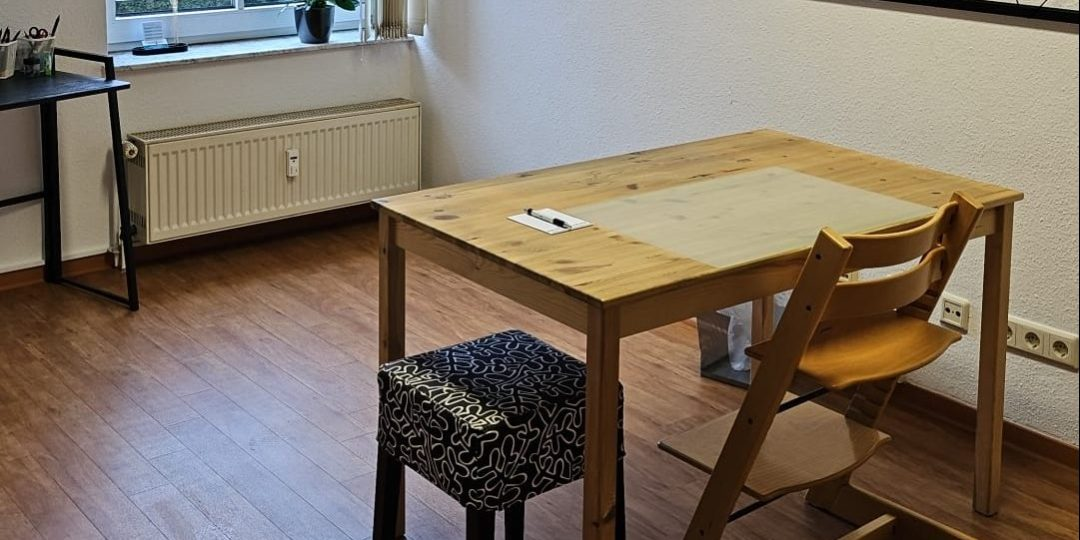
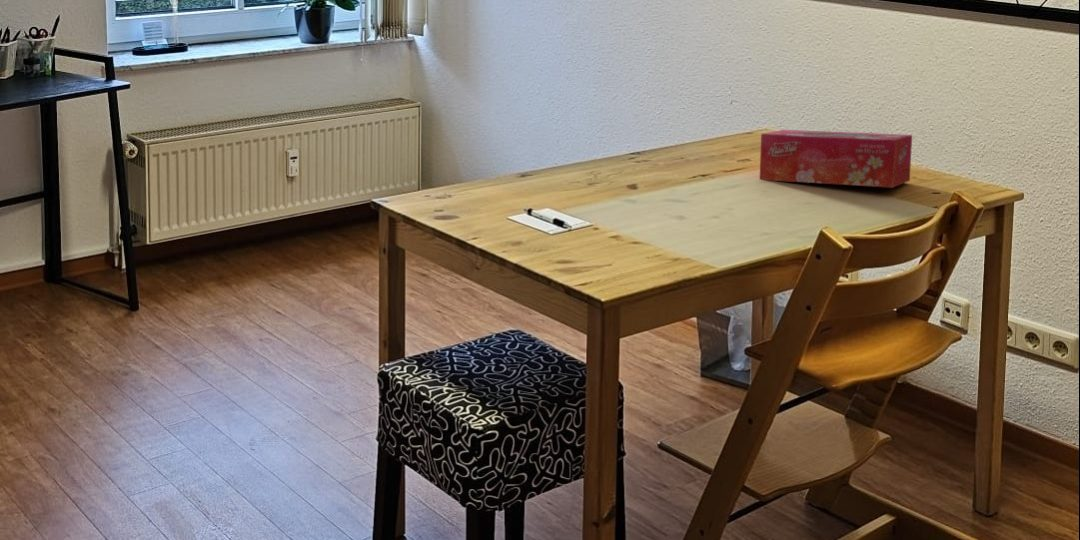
+ tissue box [759,129,913,189]
